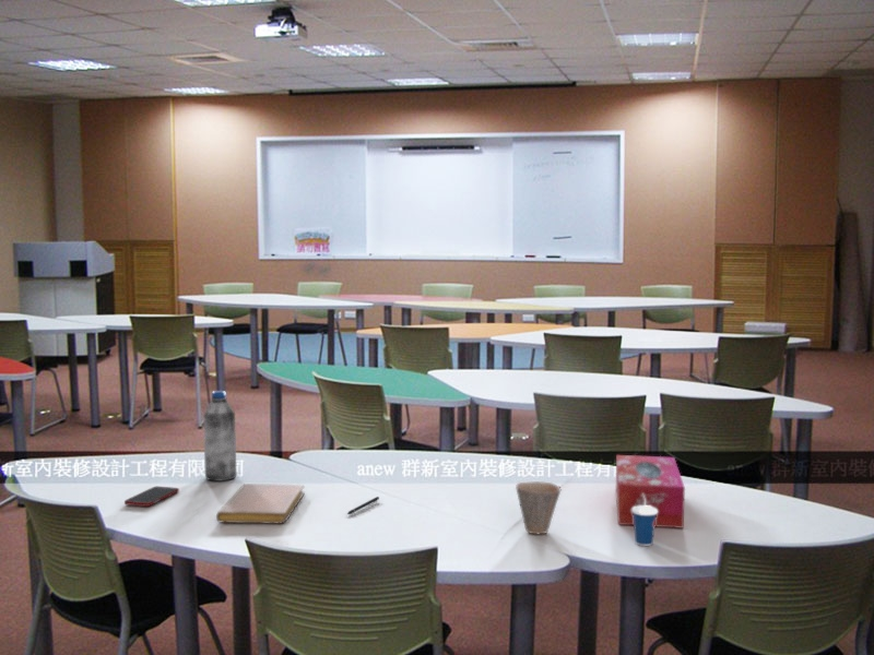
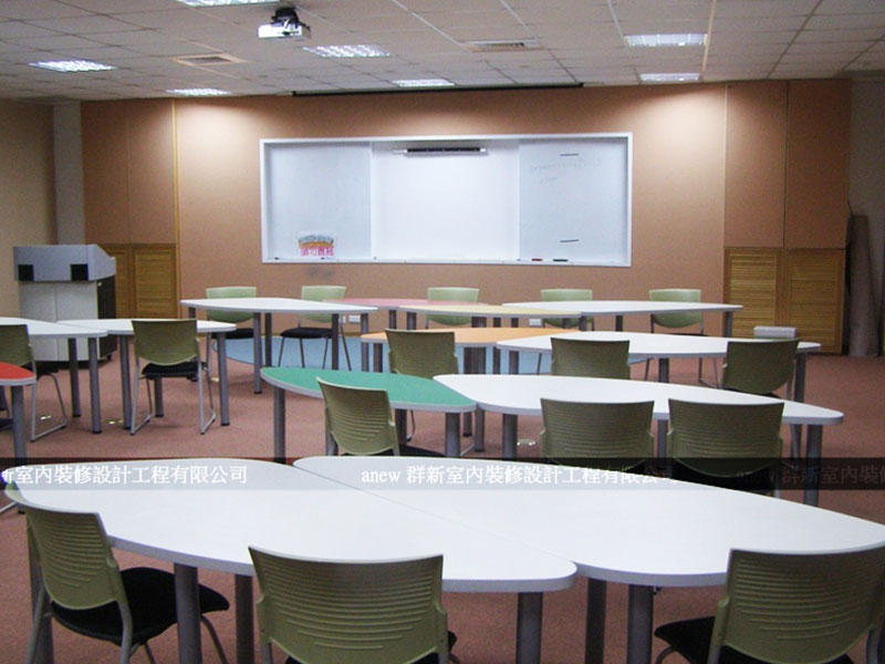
- pen [346,496,380,515]
- cell phone [123,486,180,508]
- tissue box [615,454,686,529]
- notebook [215,483,306,524]
- cup [515,480,563,535]
- water bottle [202,390,238,483]
- cup [631,493,658,547]
